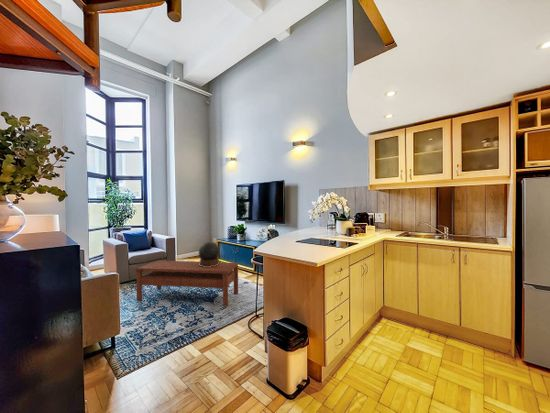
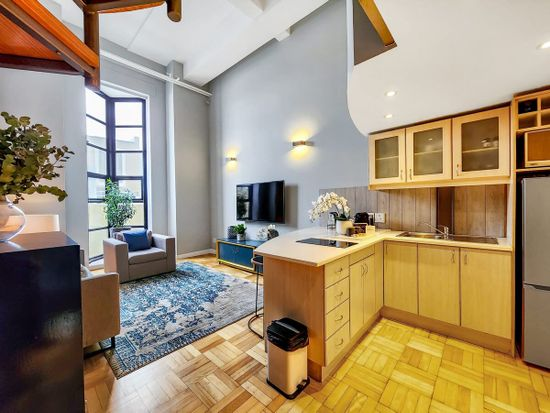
- decorative sphere [198,241,221,267]
- coffee table [135,260,239,307]
